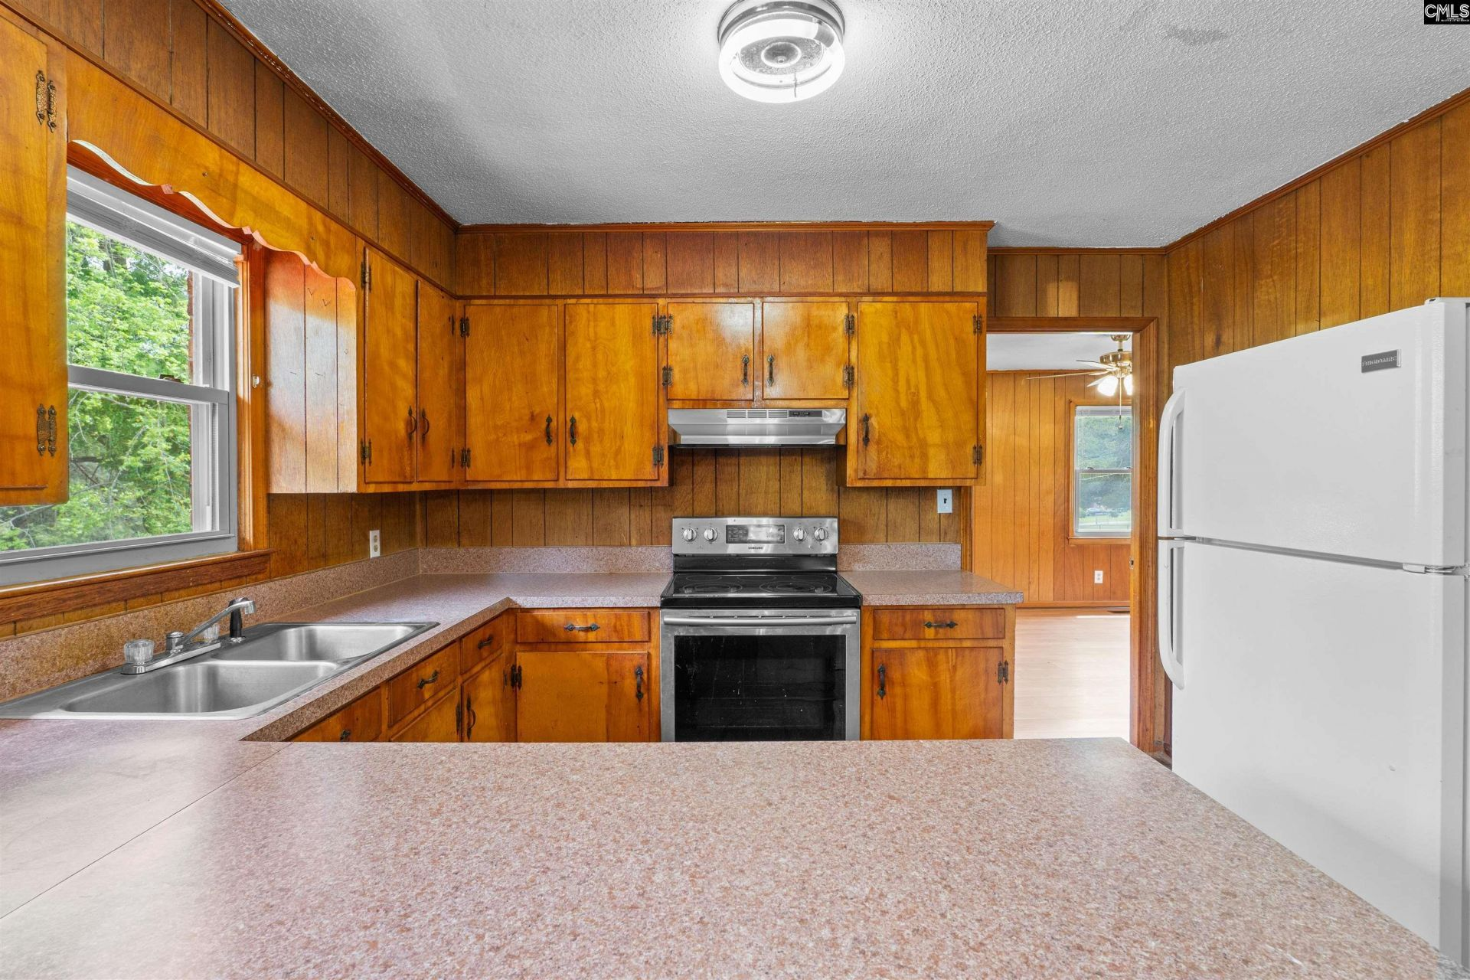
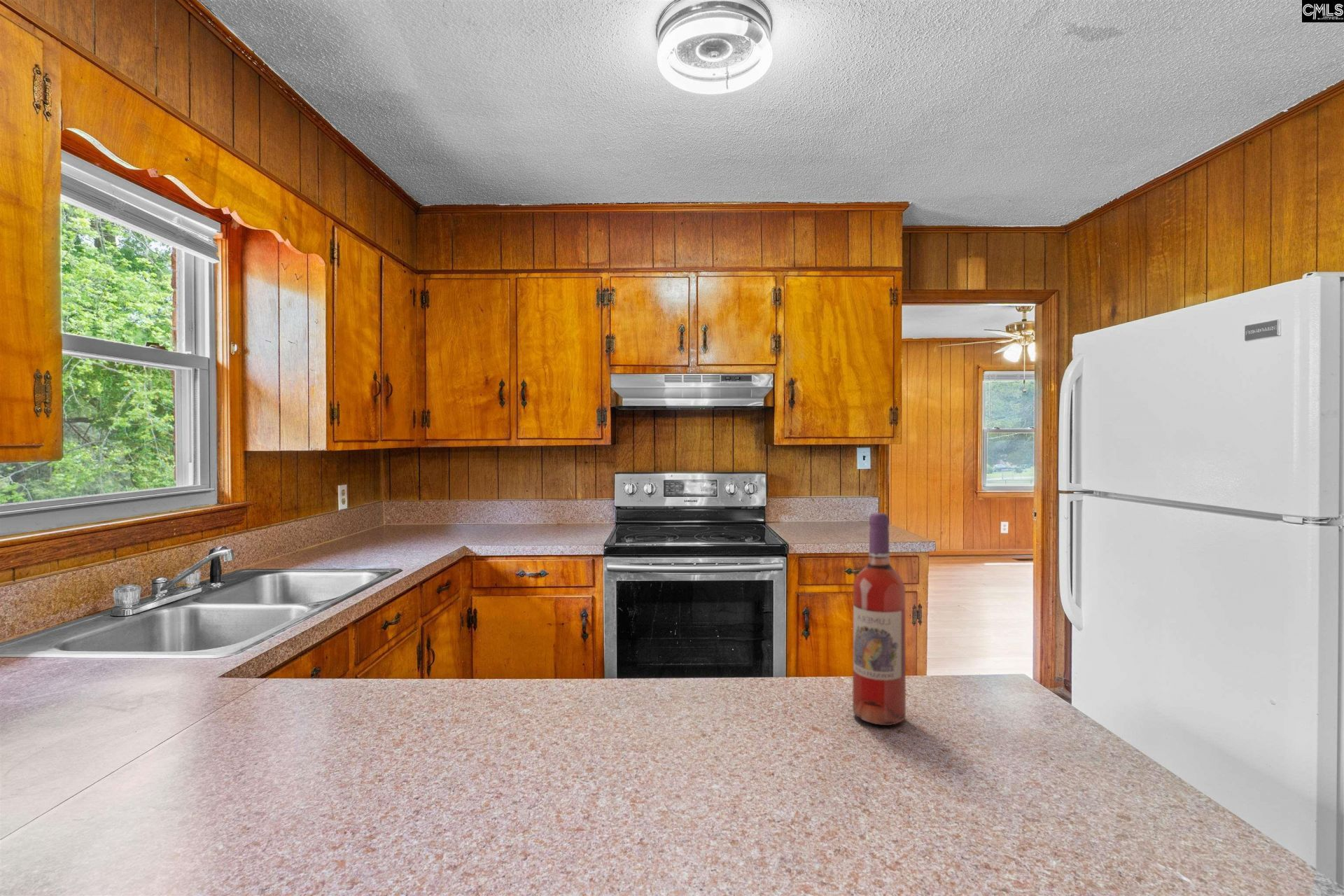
+ wine bottle [852,512,907,726]
